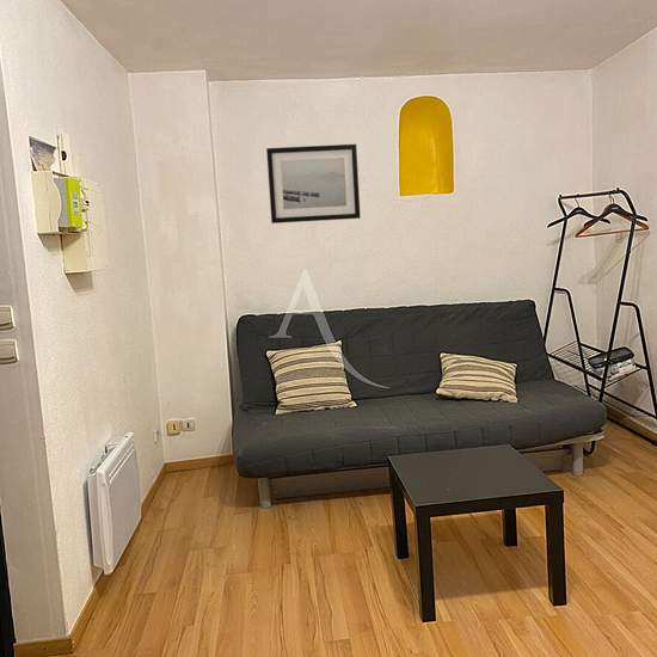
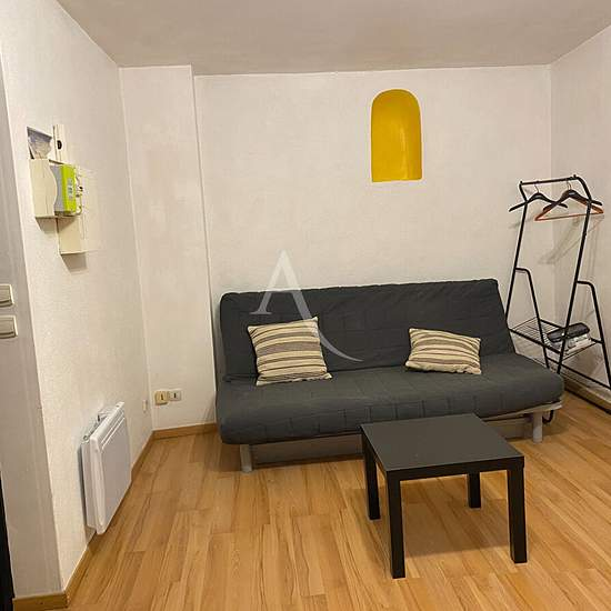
- wall art [265,143,362,225]
